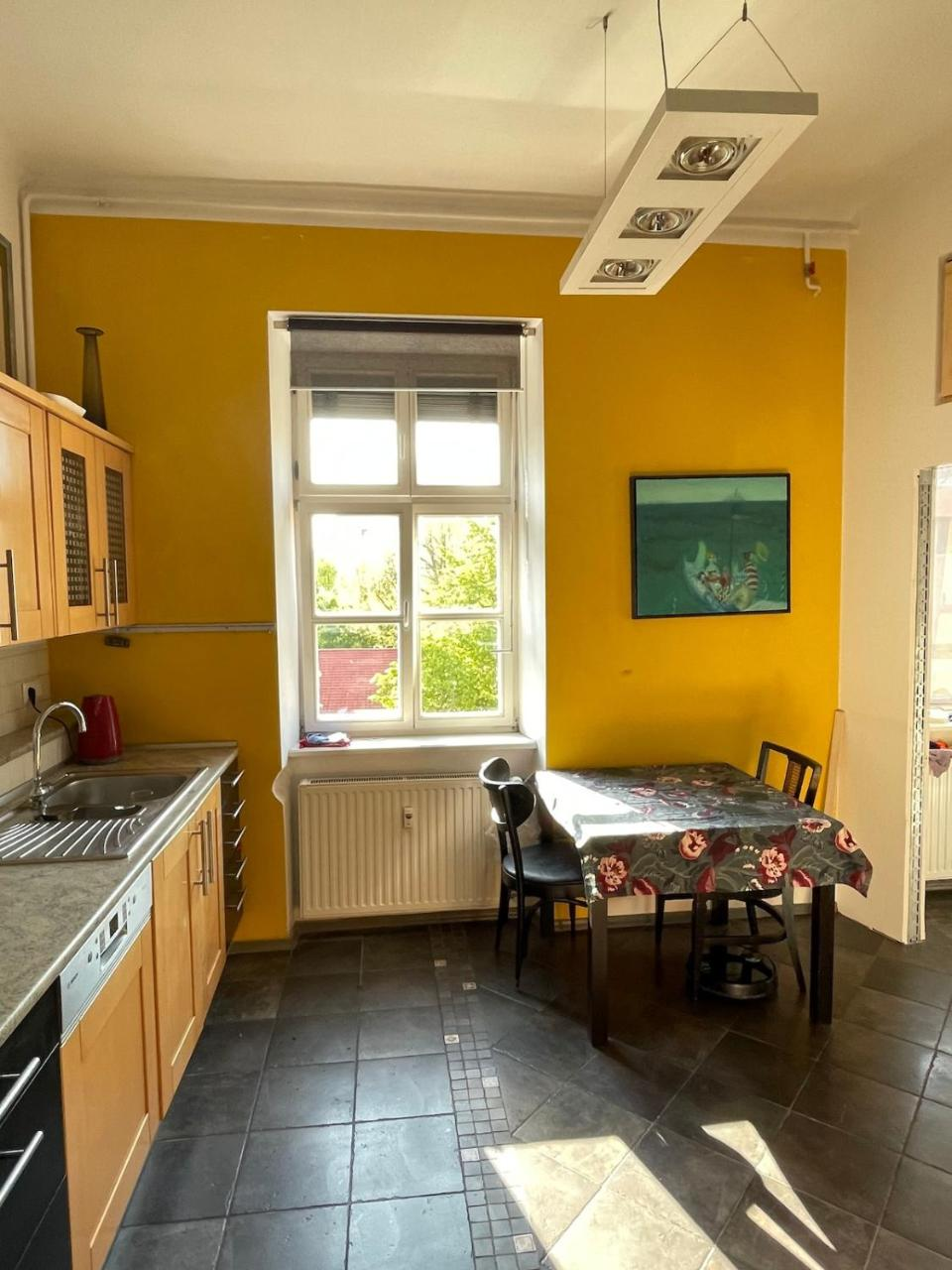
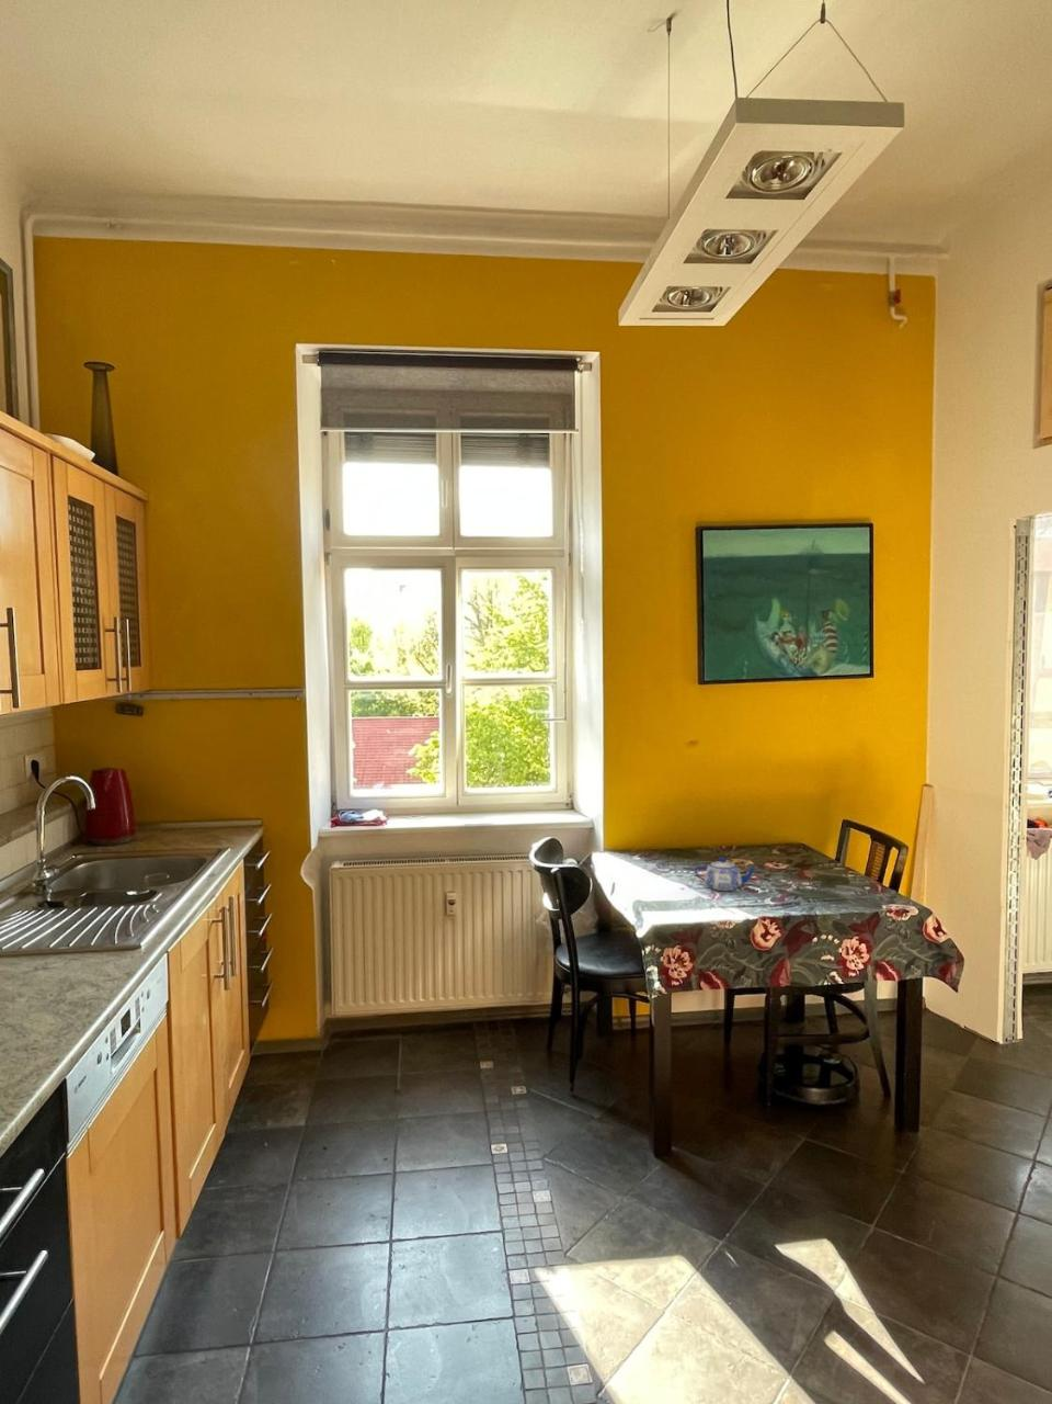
+ teapot [694,857,758,892]
